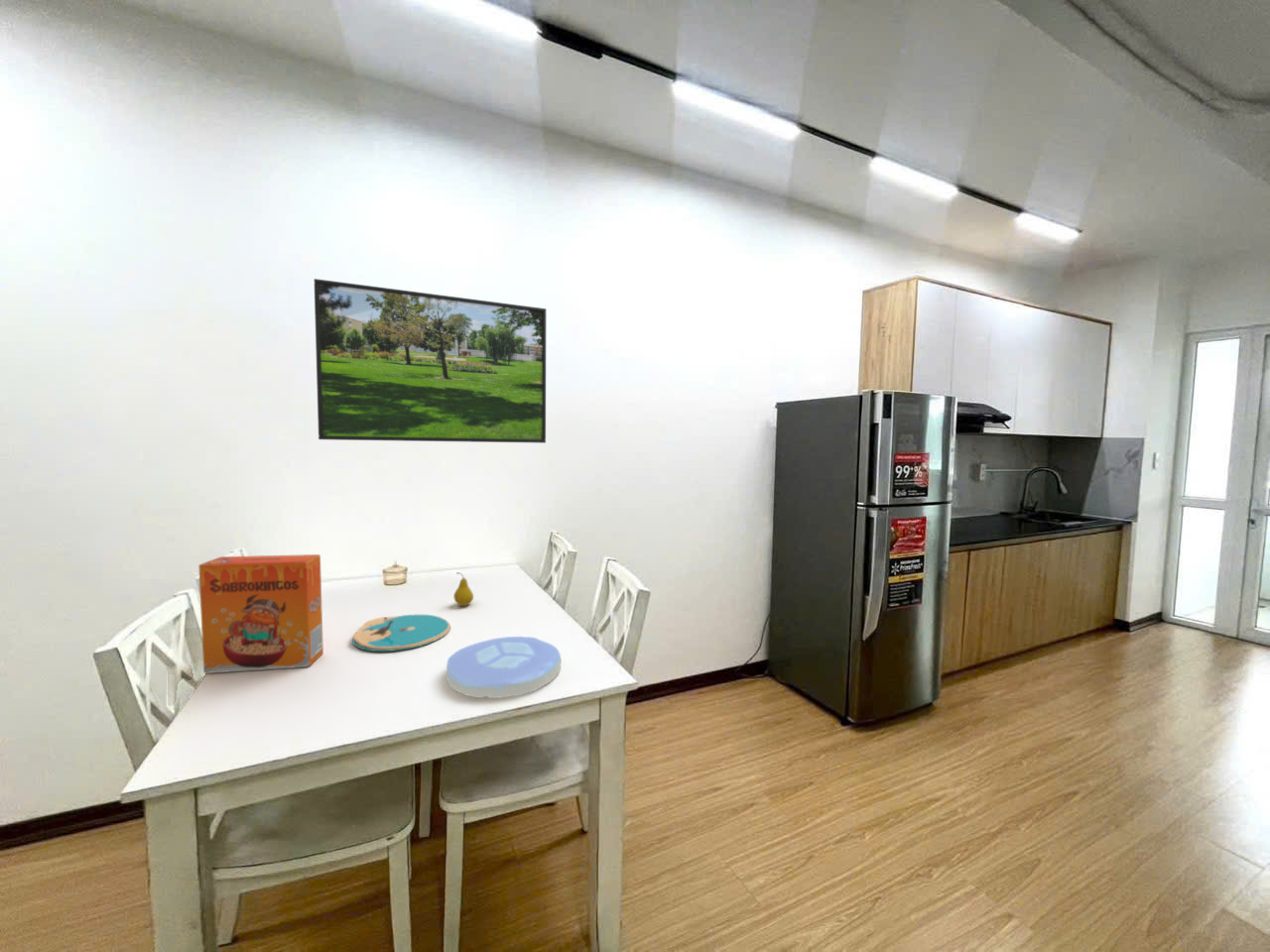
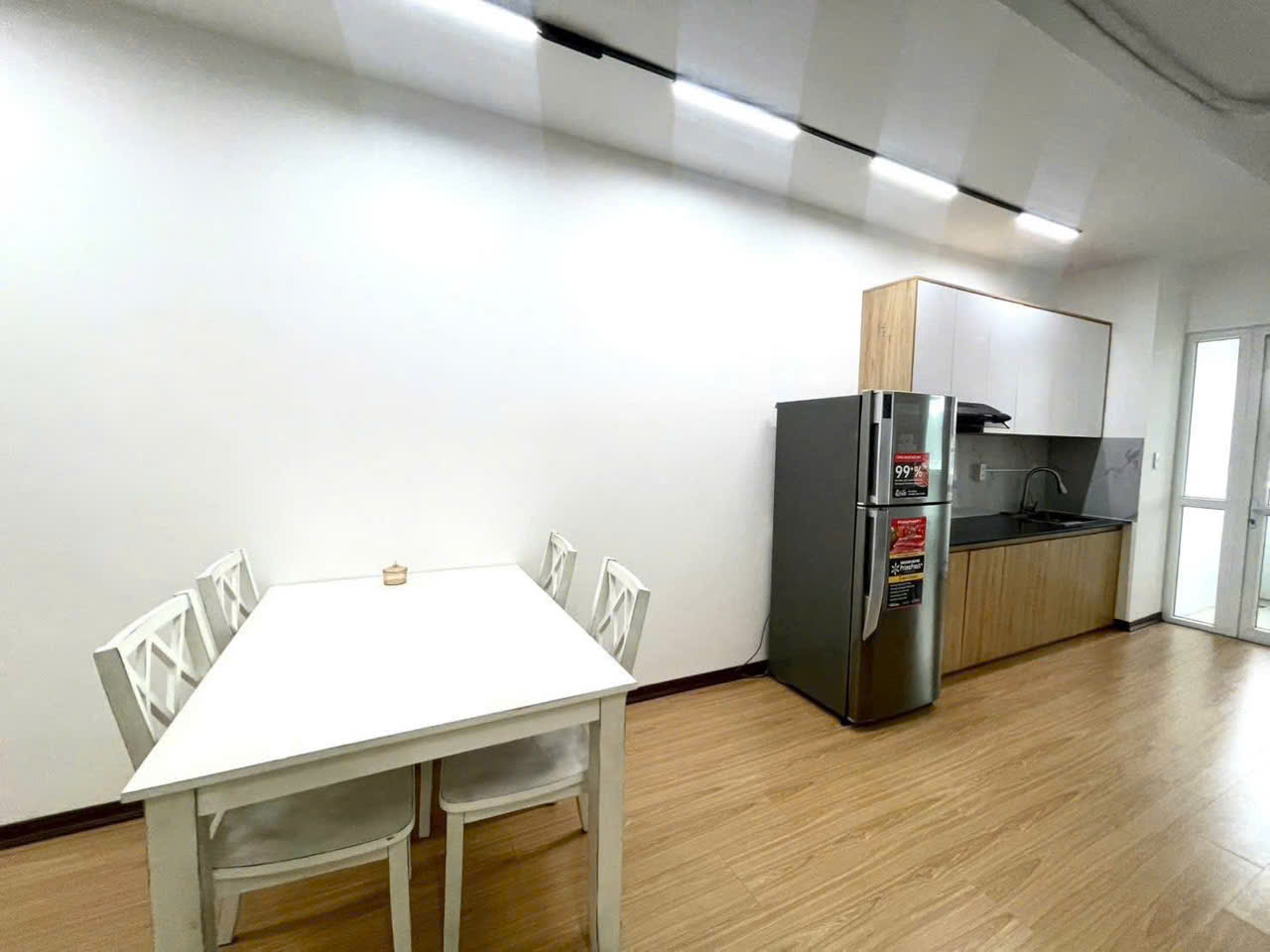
- plate [351,614,451,653]
- cereal box [198,553,324,674]
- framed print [314,278,547,444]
- plate [445,636,563,699]
- fruit [452,571,474,607]
